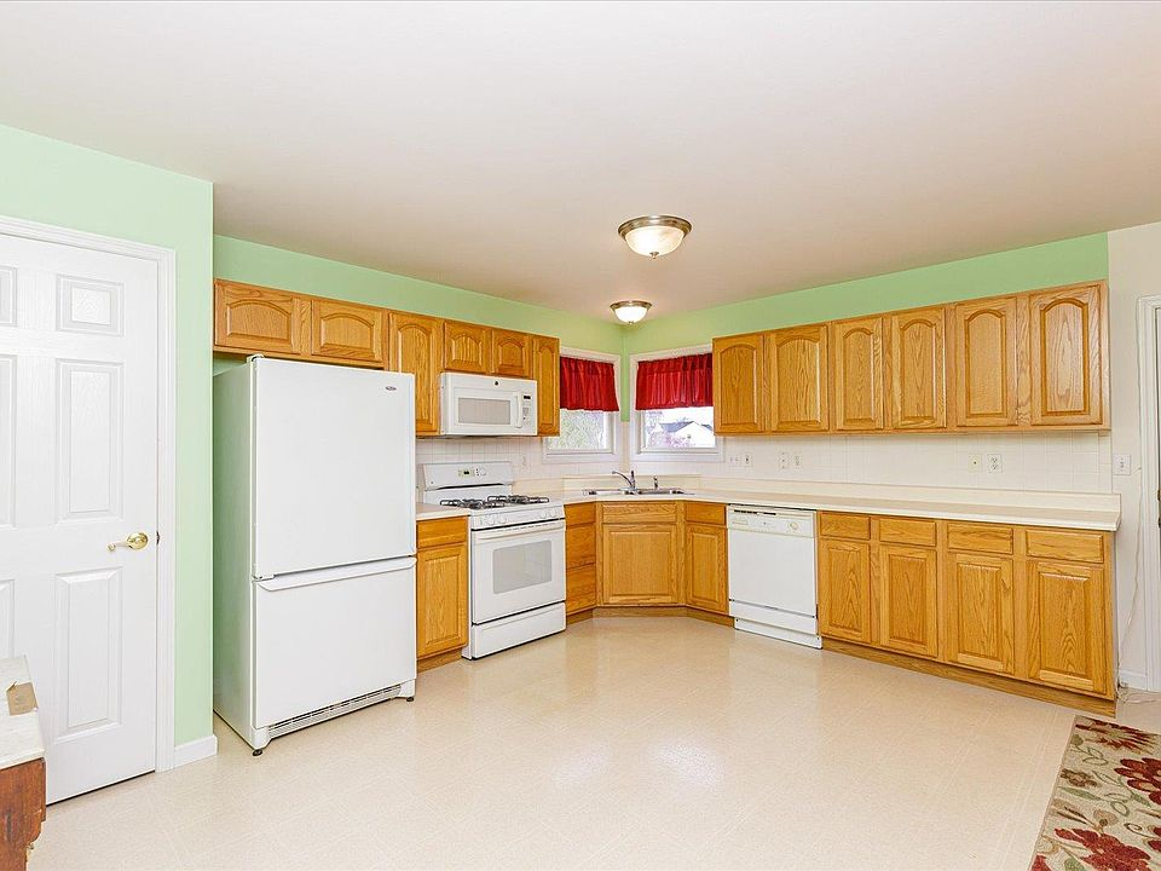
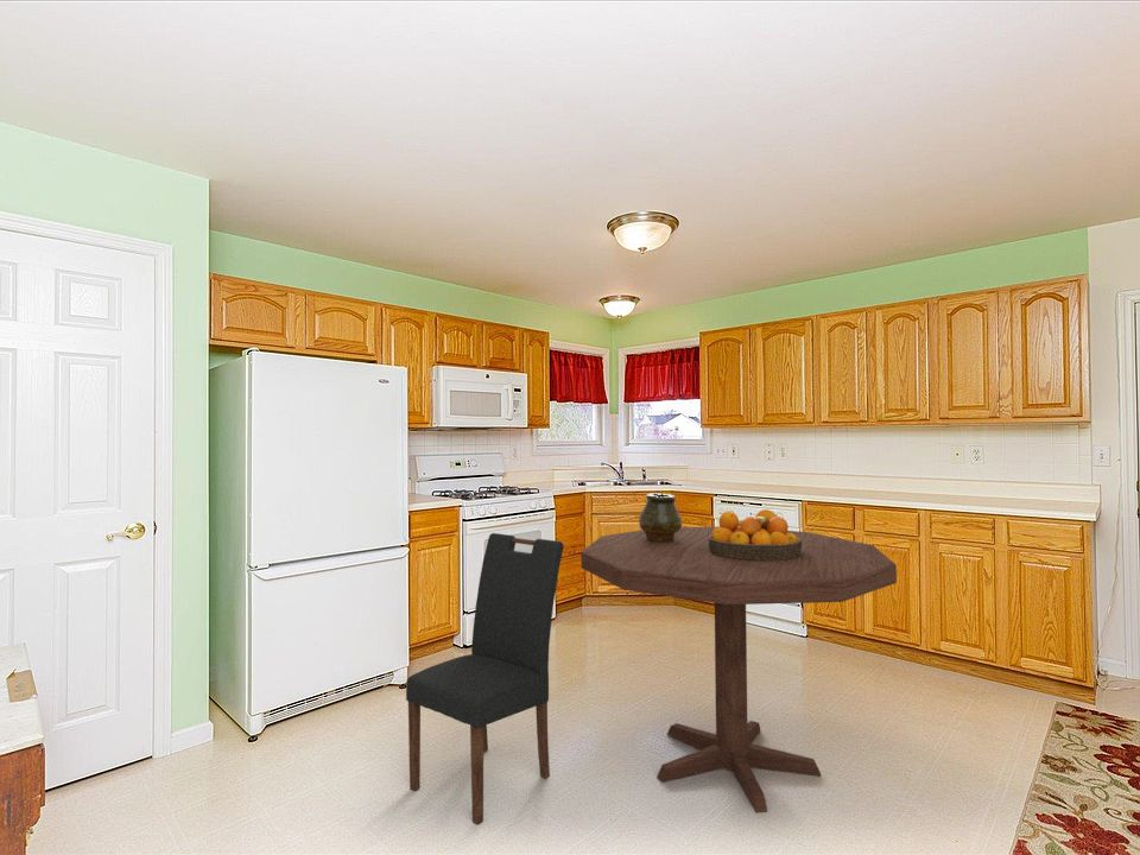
+ vase [638,493,683,542]
+ dining table [581,526,898,813]
+ fruit bowl [709,508,802,560]
+ dining chair [405,532,565,826]
